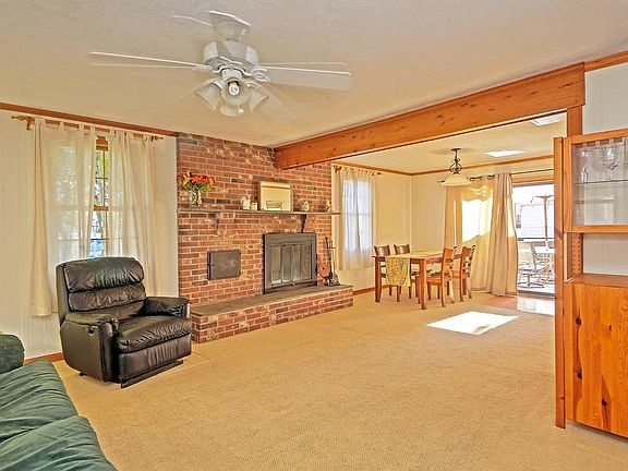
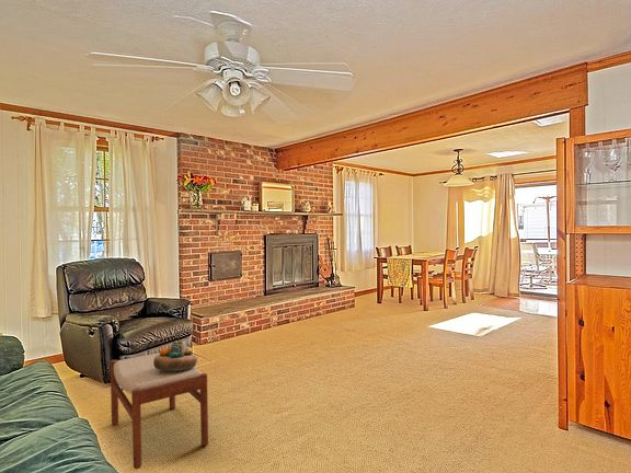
+ decorative bowl [153,341,198,371]
+ ottoman [110,348,209,470]
